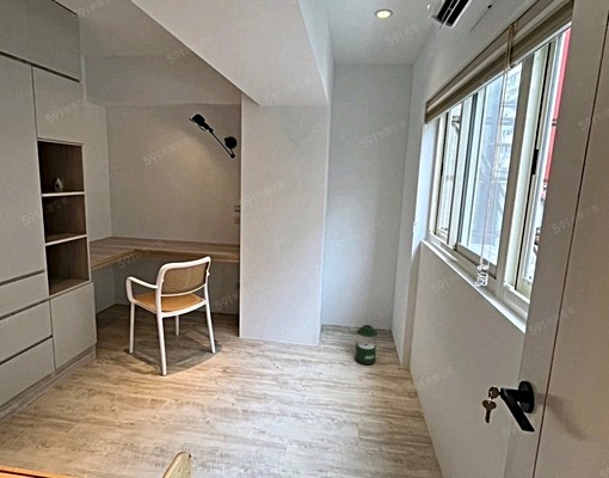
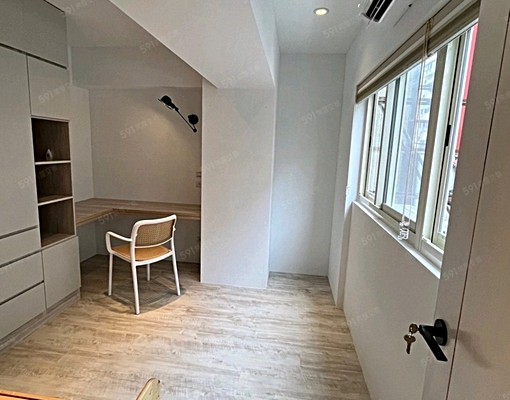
- lantern [353,324,379,366]
